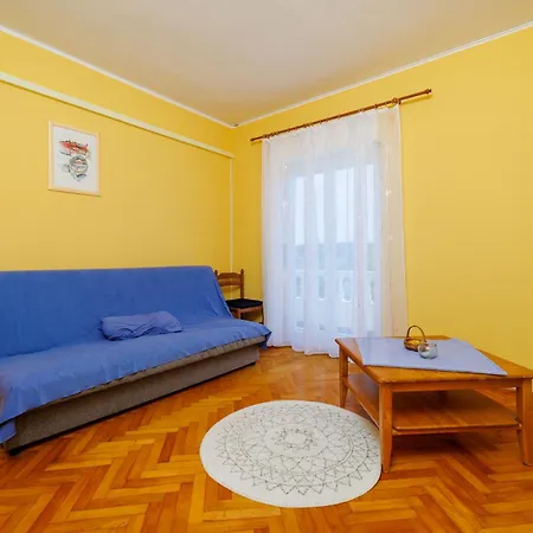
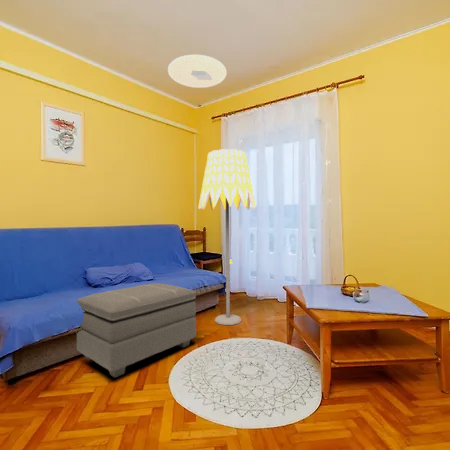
+ footstool [76,282,197,378]
+ ceiling light [167,54,228,89]
+ floor lamp [197,148,257,326]
